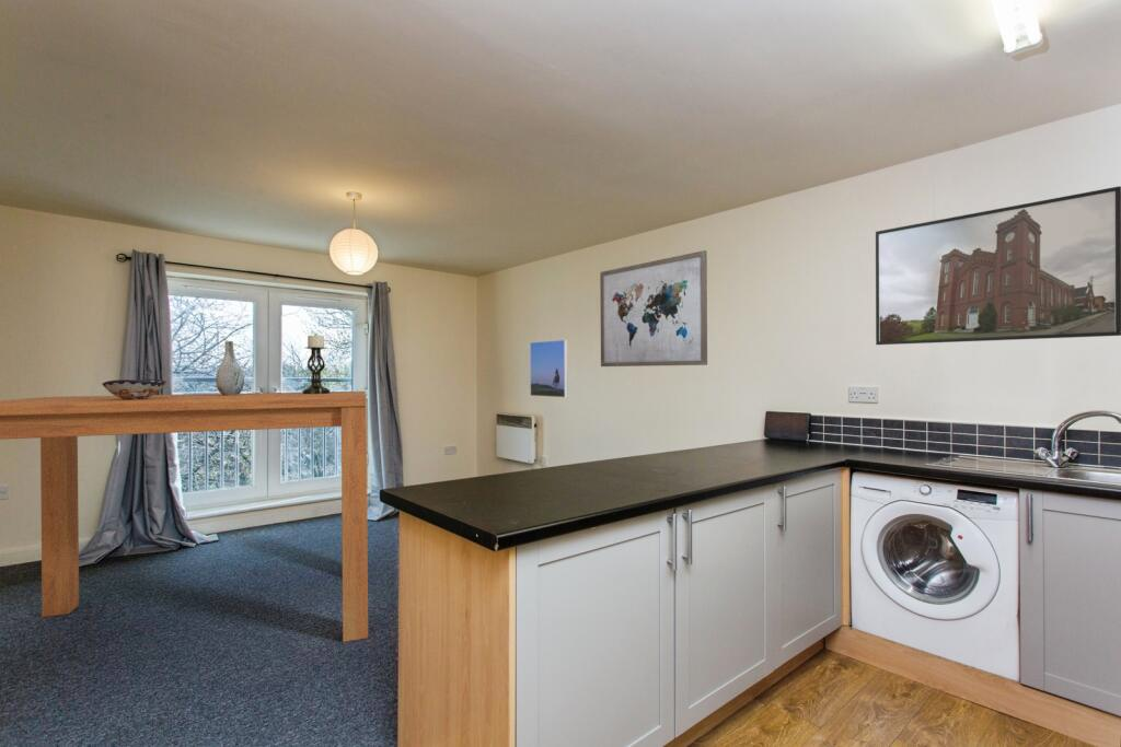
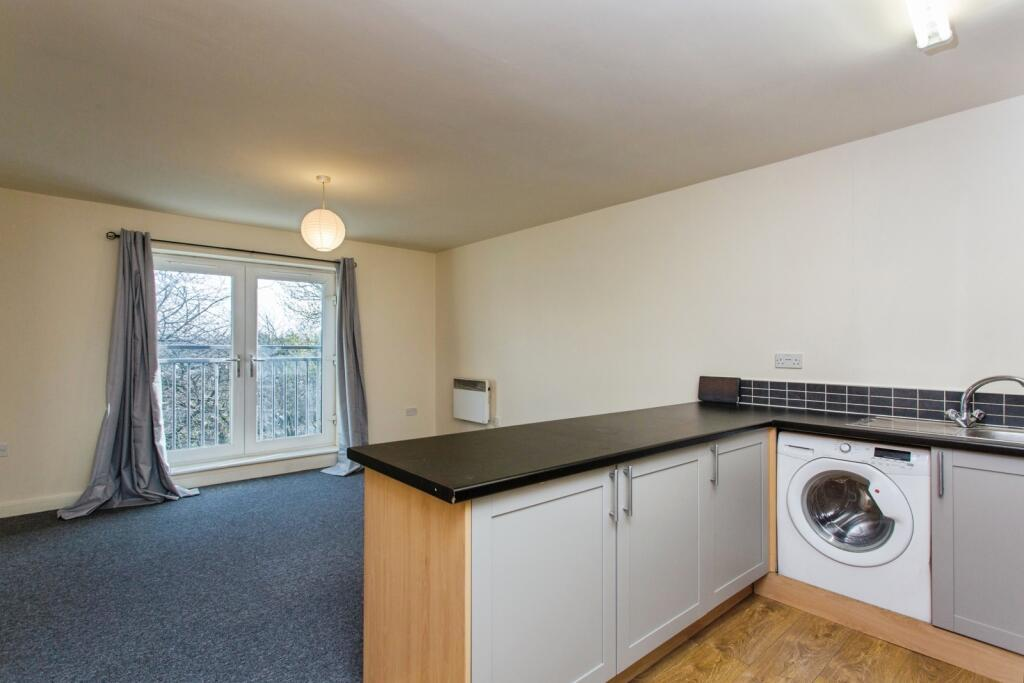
- wall art [599,249,708,367]
- dining table [0,390,369,643]
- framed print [529,339,568,398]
- vase [215,340,245,395]
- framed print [875,185,1121,346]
- decorative bowl [101,378,167,399]
- candle holder [301,332,332,394]
